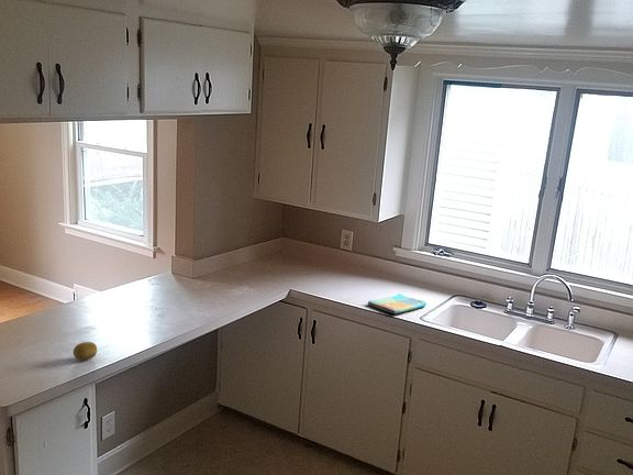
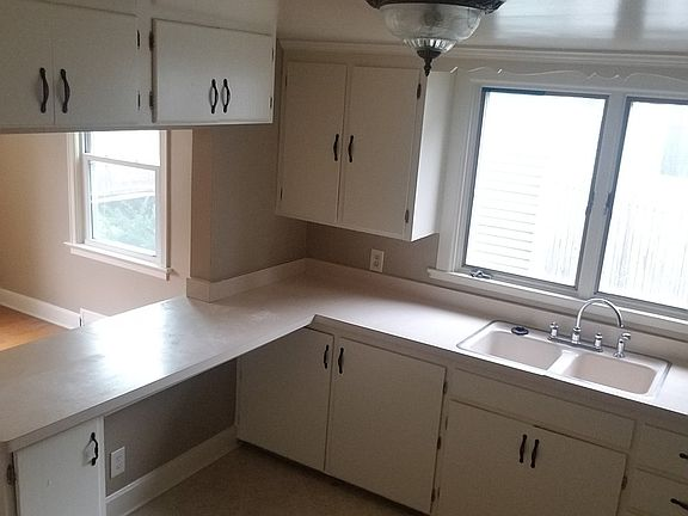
- fruit [73,341,98,361]
- dish towel [367,292,427,314]
